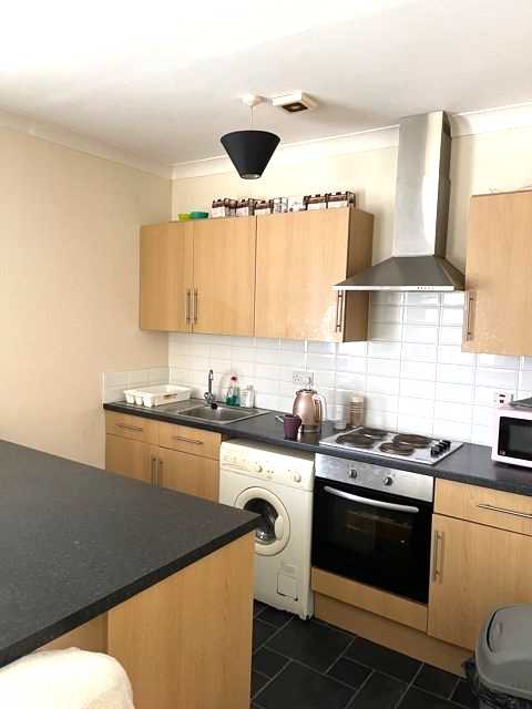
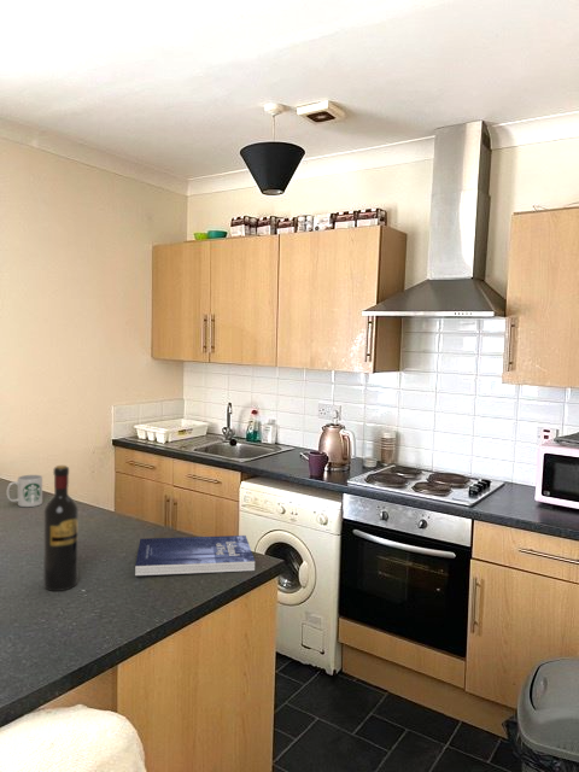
+ wine bottle [42,464,80,592]
+ book [134,534,256,577]
+ mug [6,474,43,508]
